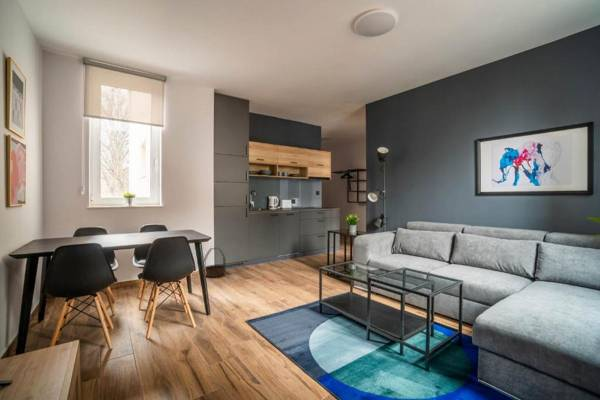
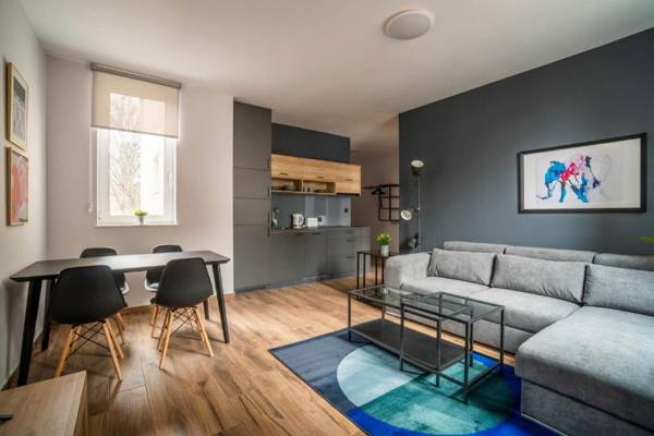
- basket [203,247,226,279]
